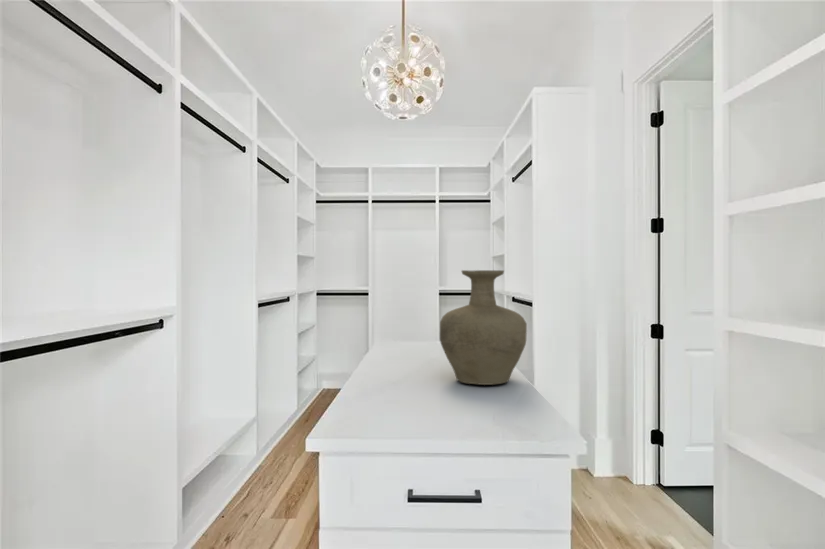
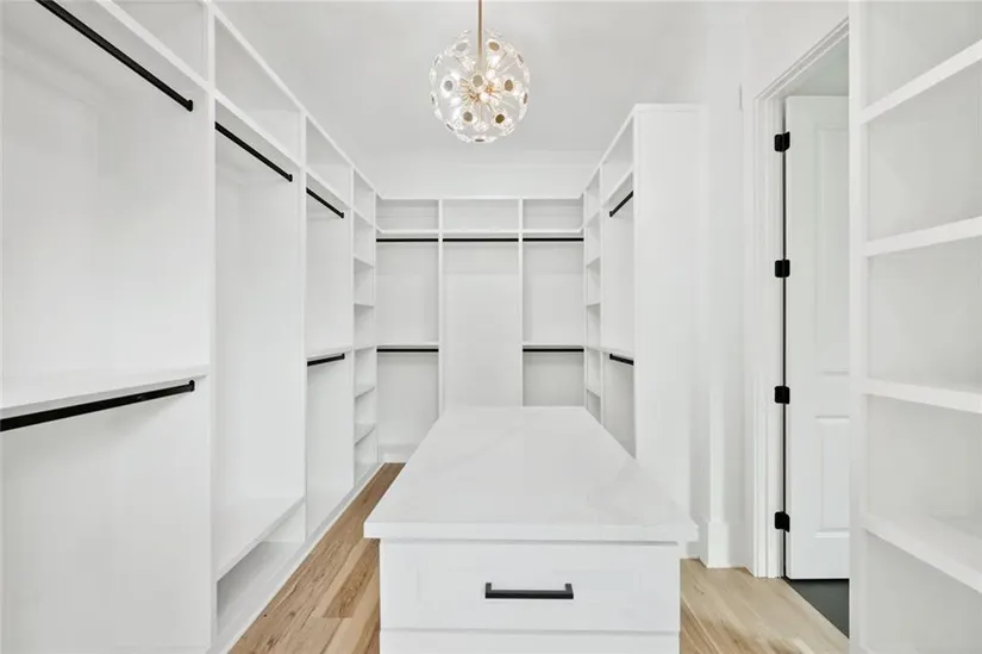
- vase [439,269,528,386]
